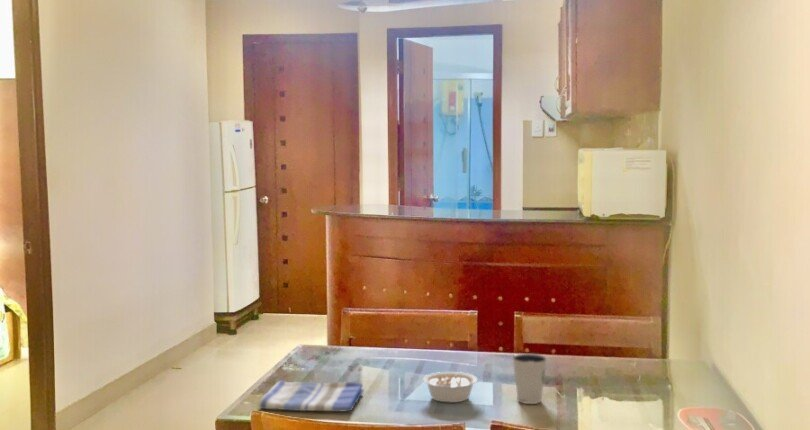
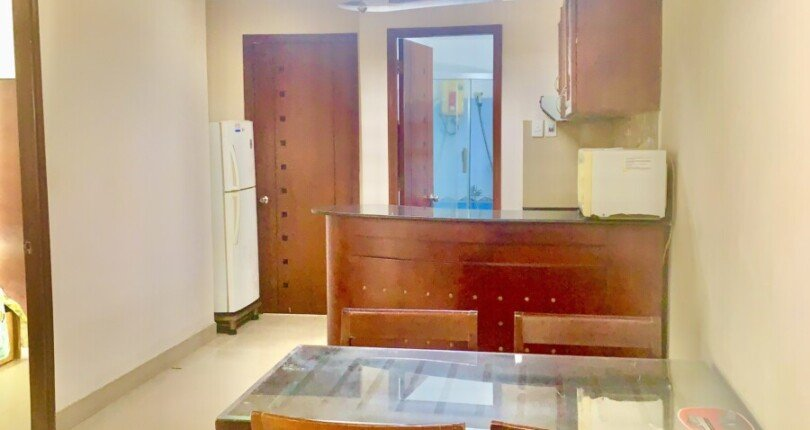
- legume [422,371,485,404]
- dixie cup [511,352,548,405]
- dish towel [258,379,365,412]
